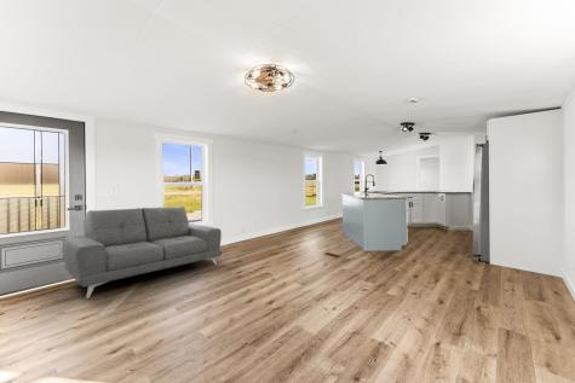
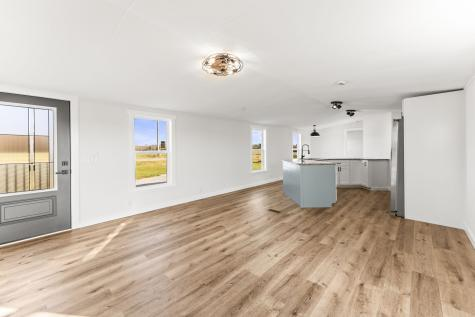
- sofa [61,205,223,300]
